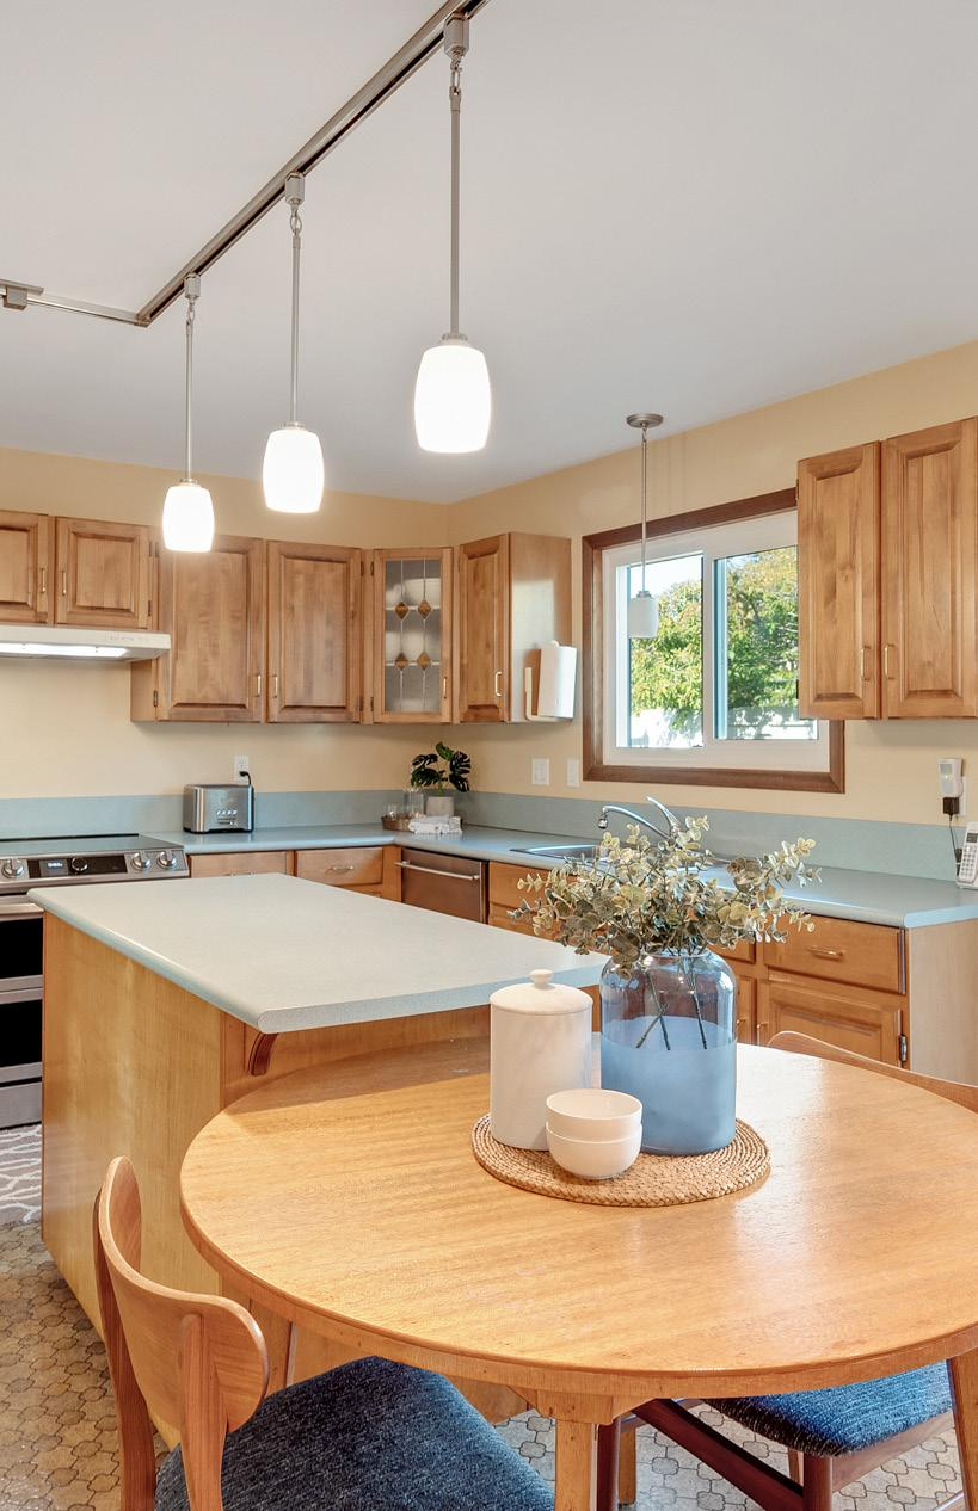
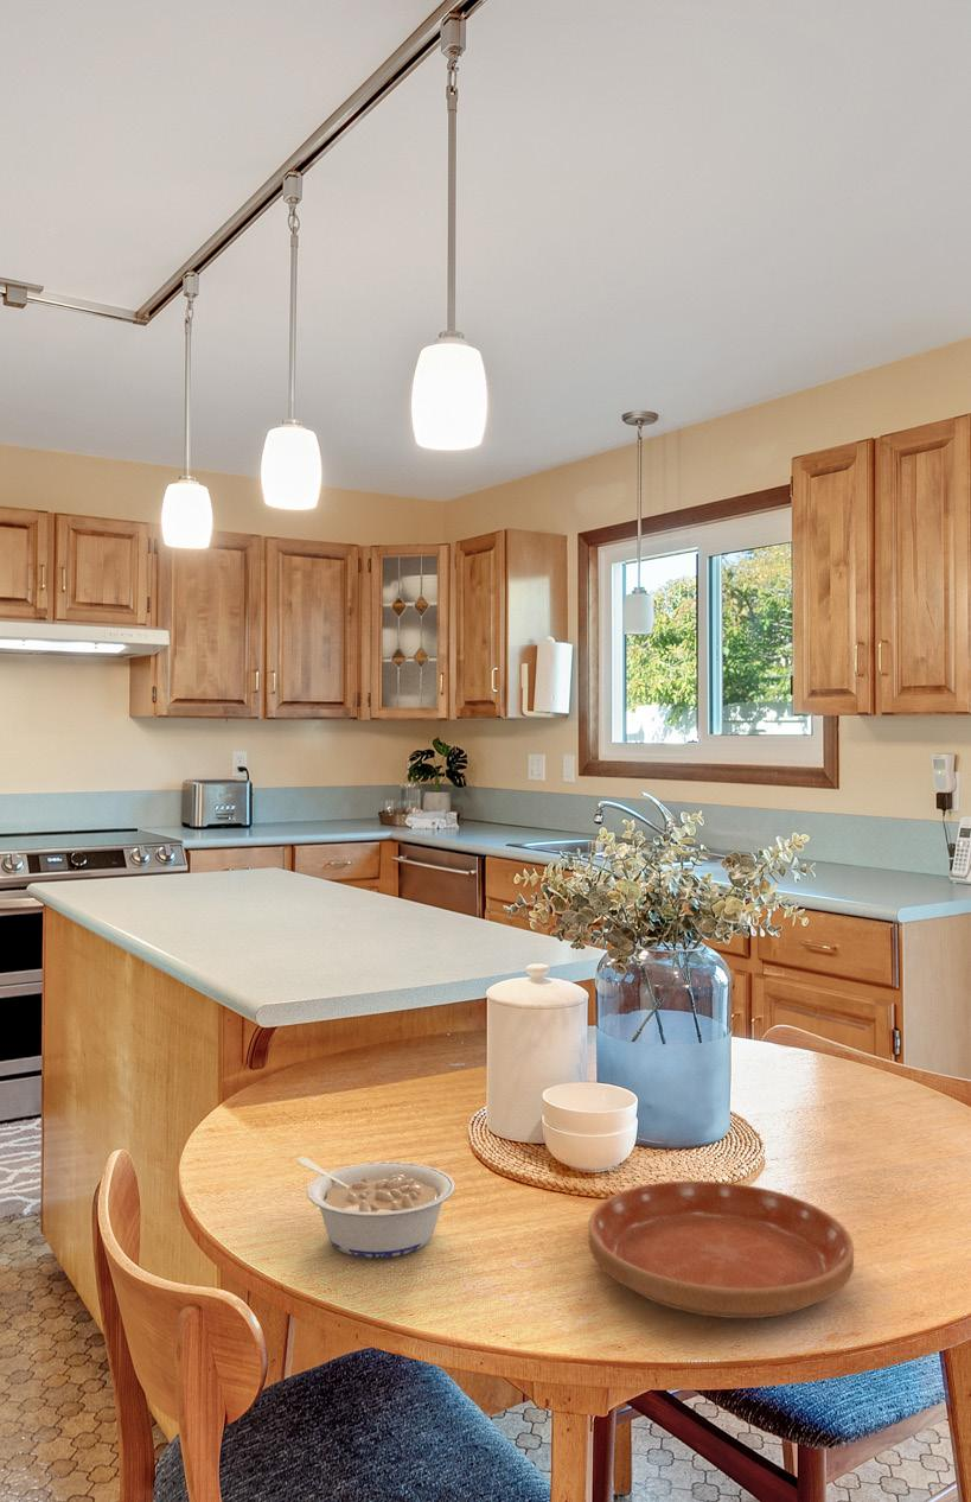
+ saucer [587,1179,855,1319]
+ legume [296,1156,456,1259]
